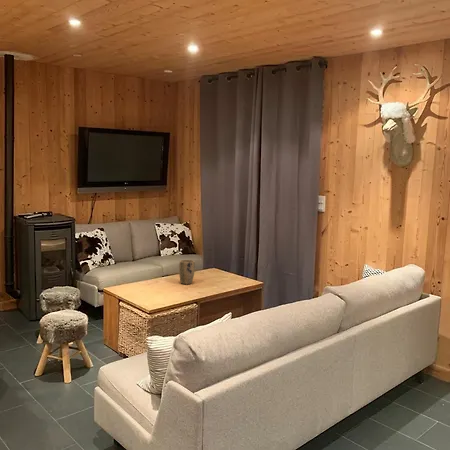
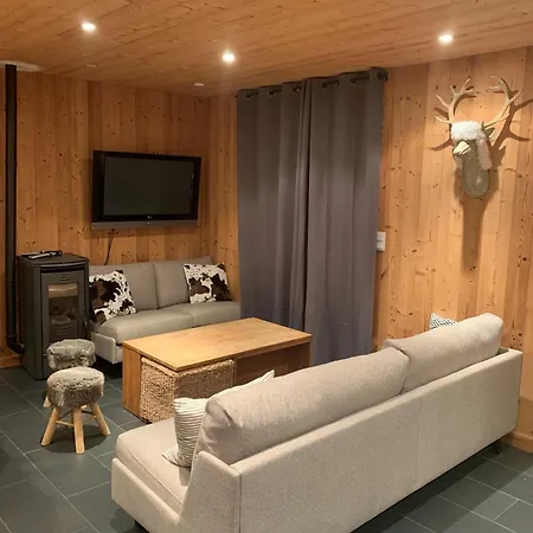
- plant pot [178,259,196,285]
